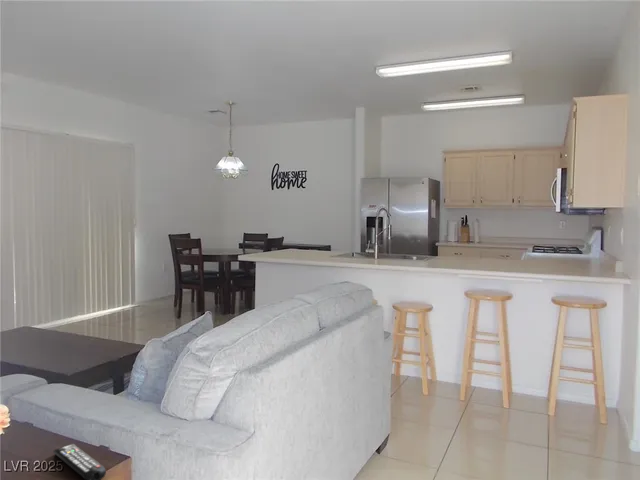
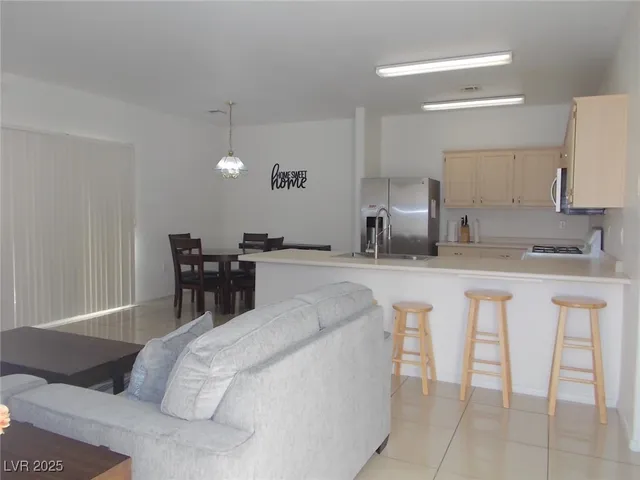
- remote control [52,443,107,480]
